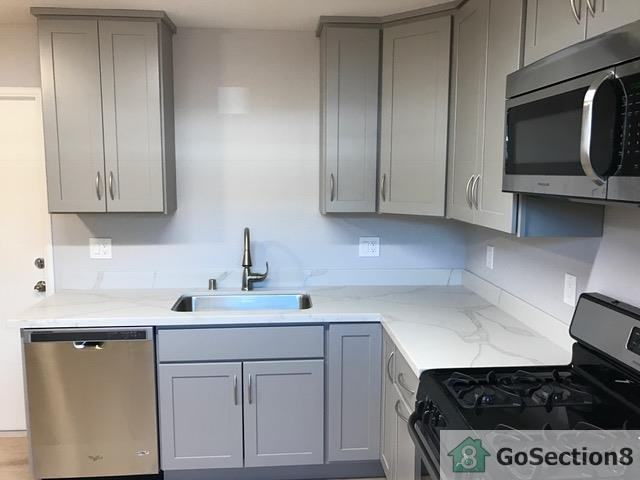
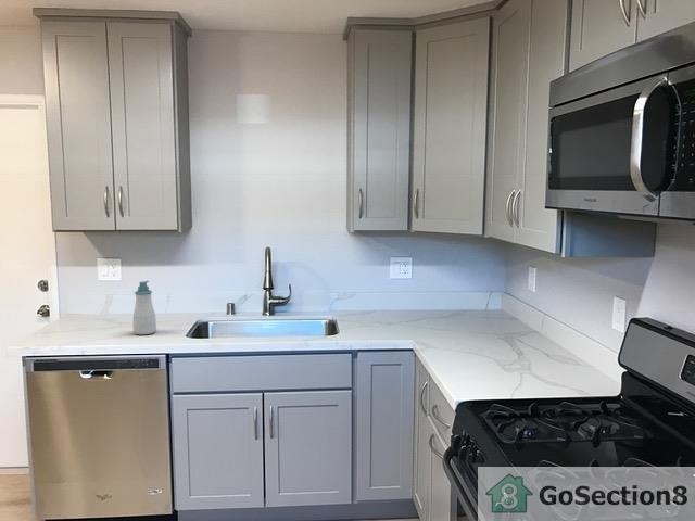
+ soap bottle [132,280,157,335]
